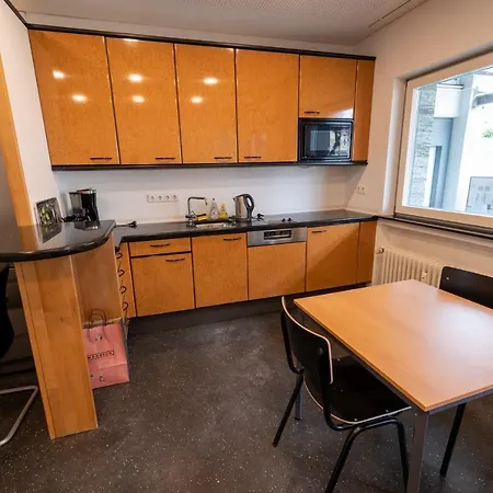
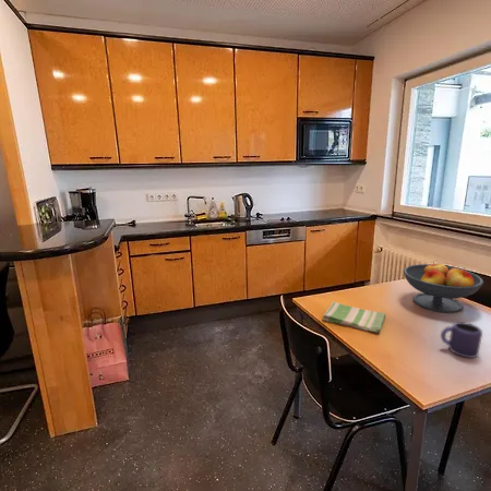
+ mug [440,321,483,359]
+ dish towel [322,301,387,334]
+ fruit bowl [403,261,484,314]
